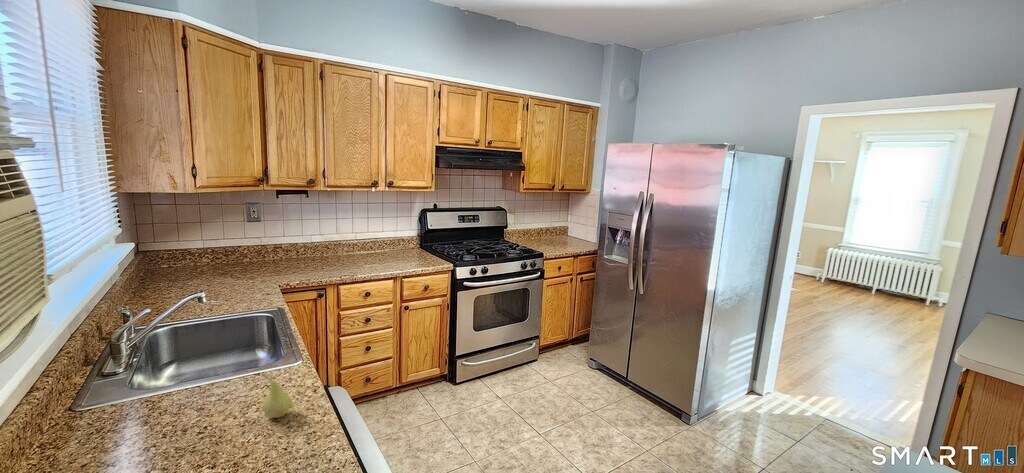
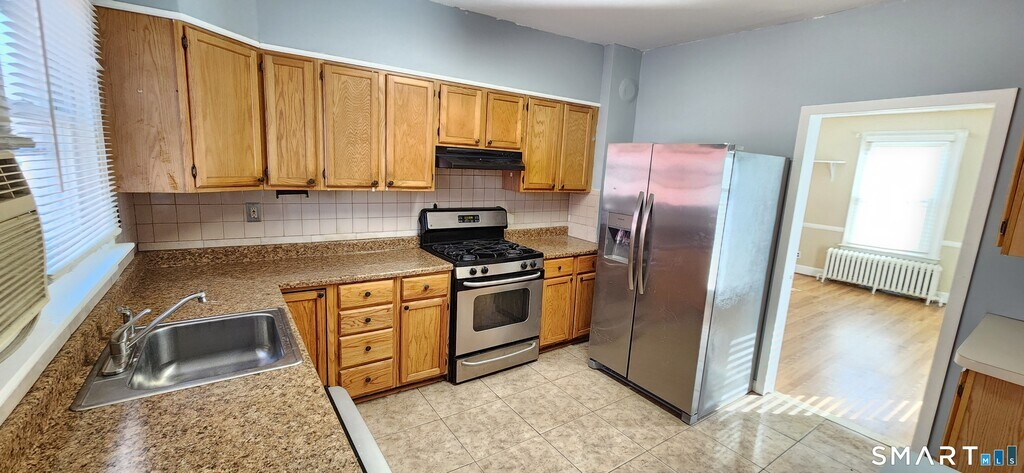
- fruit [260,373,292,419]
